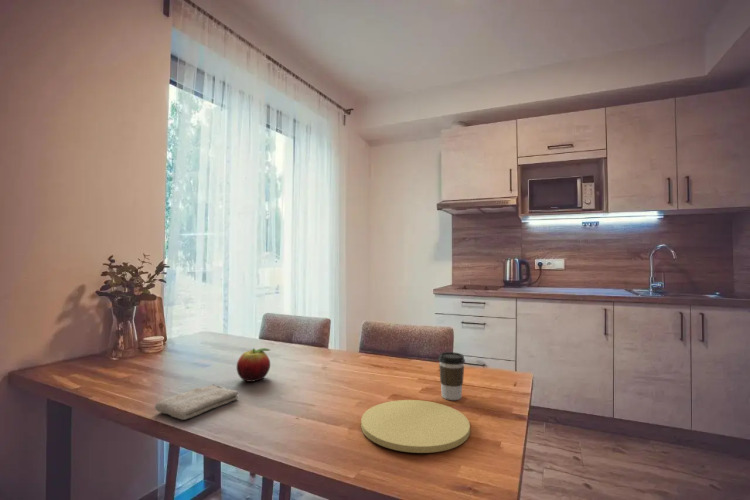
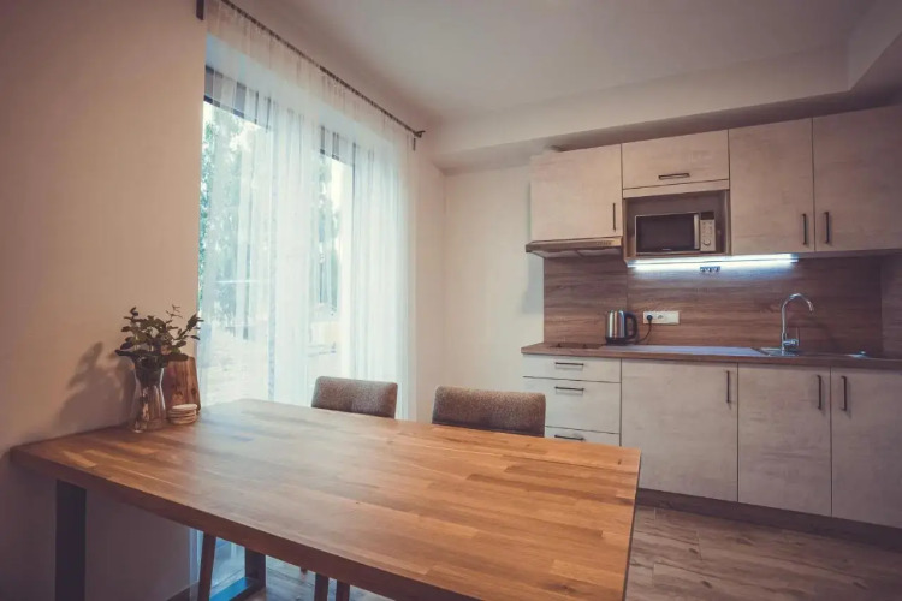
- fruit [236,347,271,382]
- plate [360,399,471,454]
- coffee cup [437,351,466,401]
- washcloth [154,384,239,421]
